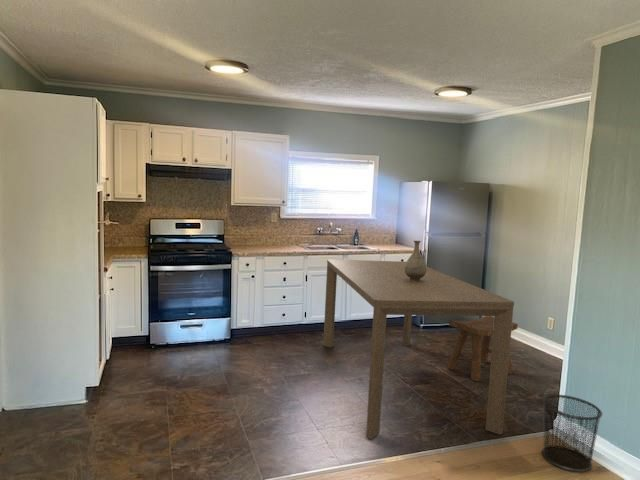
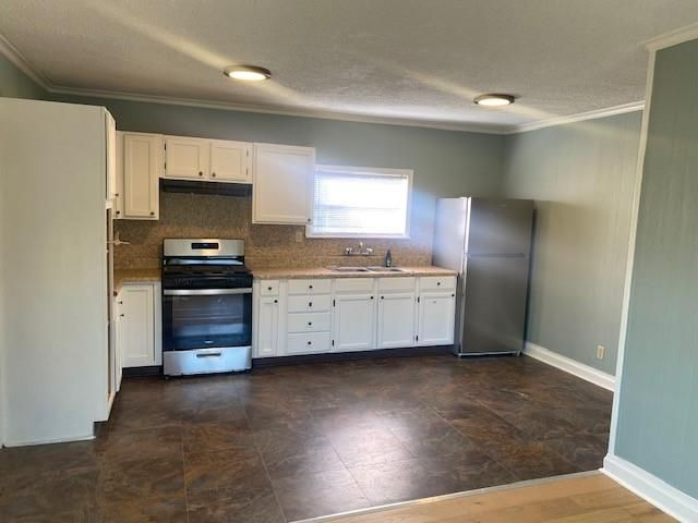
- vase [404,240,427,281]
- stool [446,316,519,382]
- waste bin [541,394,603,473]
- dining table [322,258,515,440]
